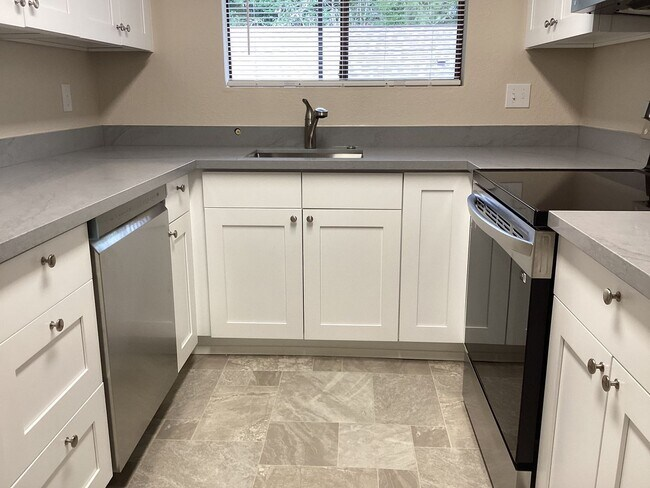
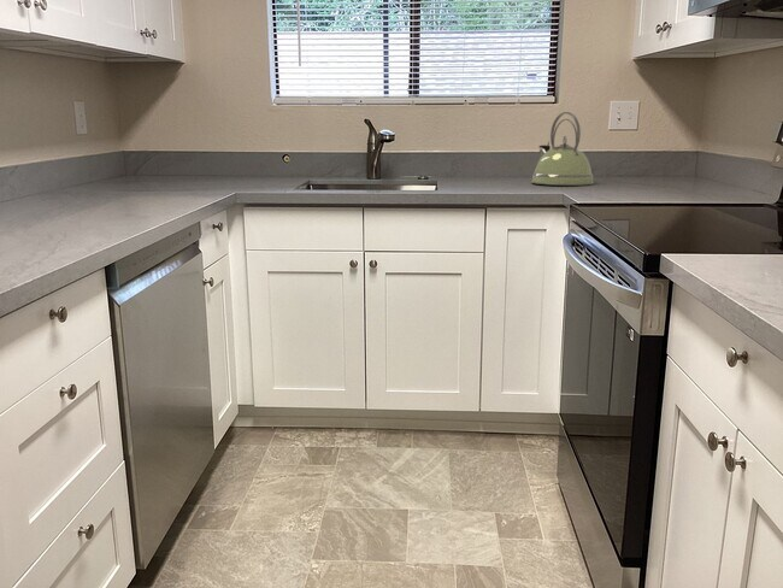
+ kettle [530,111,595,187]
